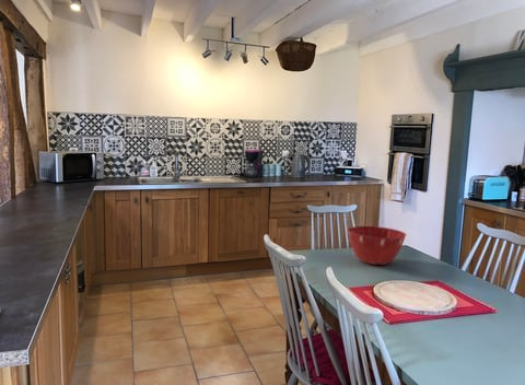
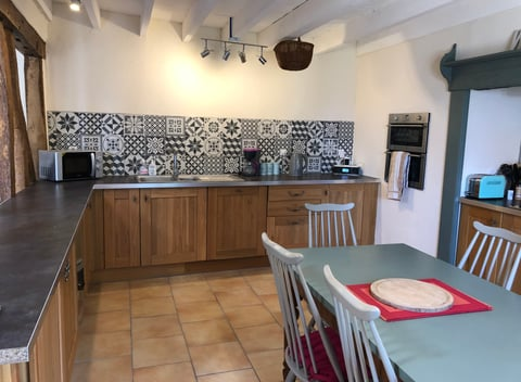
- mixing bowl [347,225,407,266]
